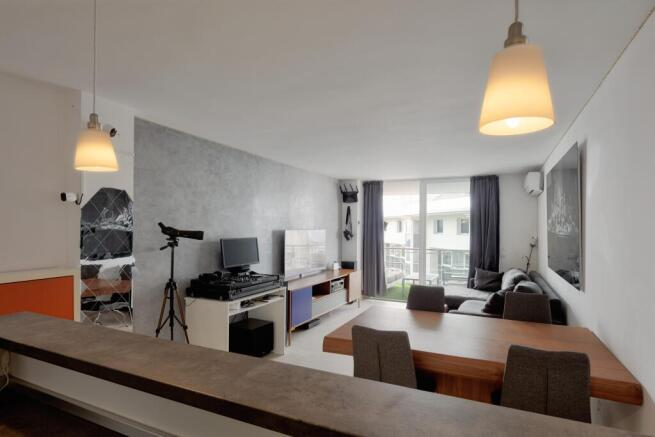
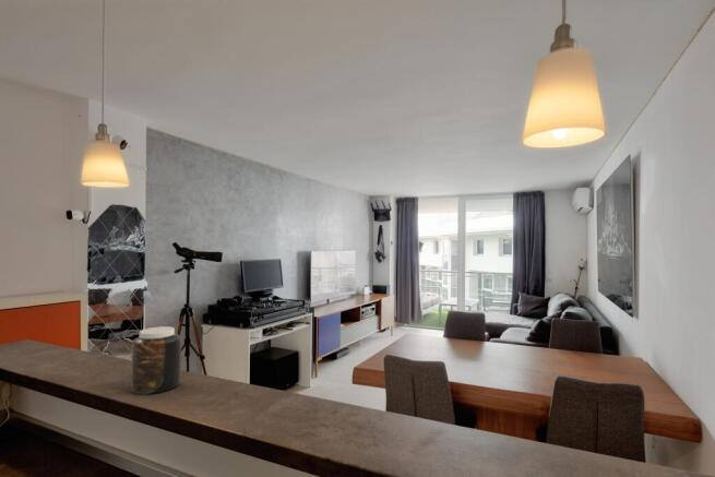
+ jar [130,325,182,395]
